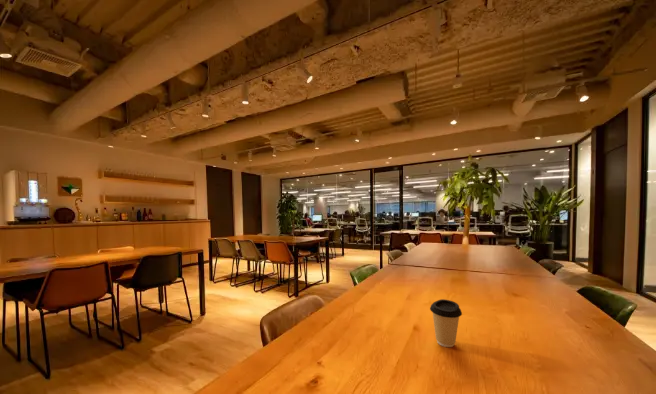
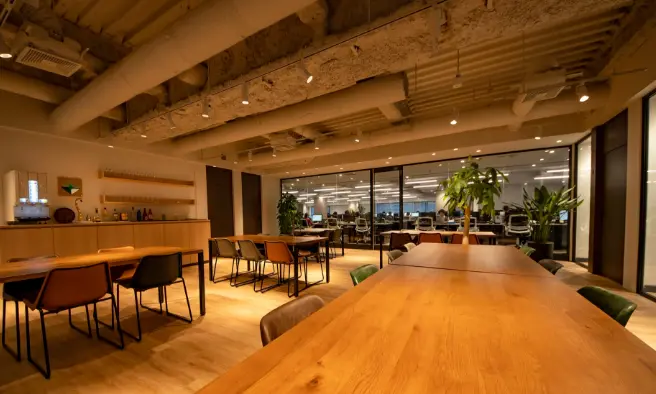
- coffee cup [429,298,463,348]
